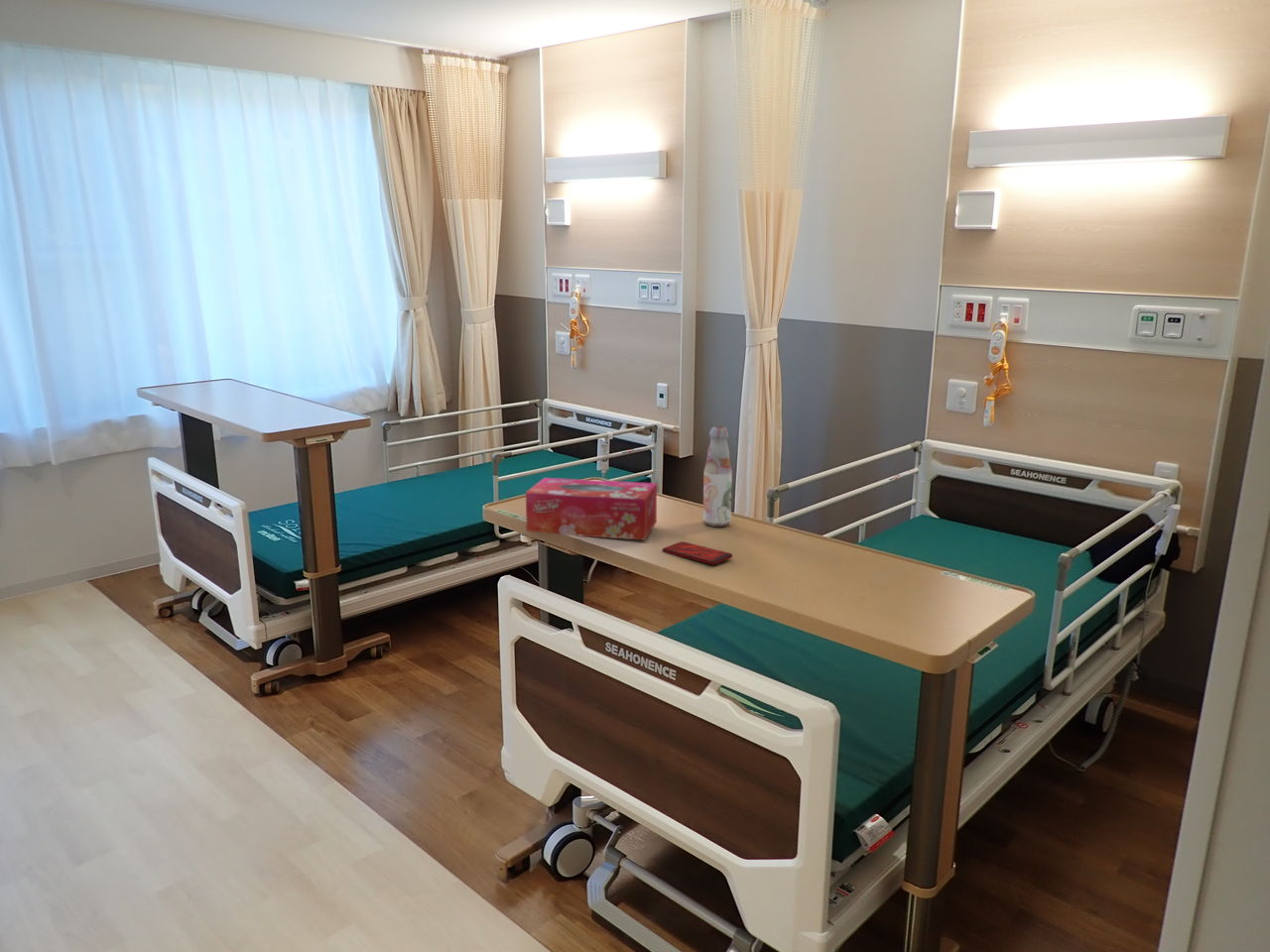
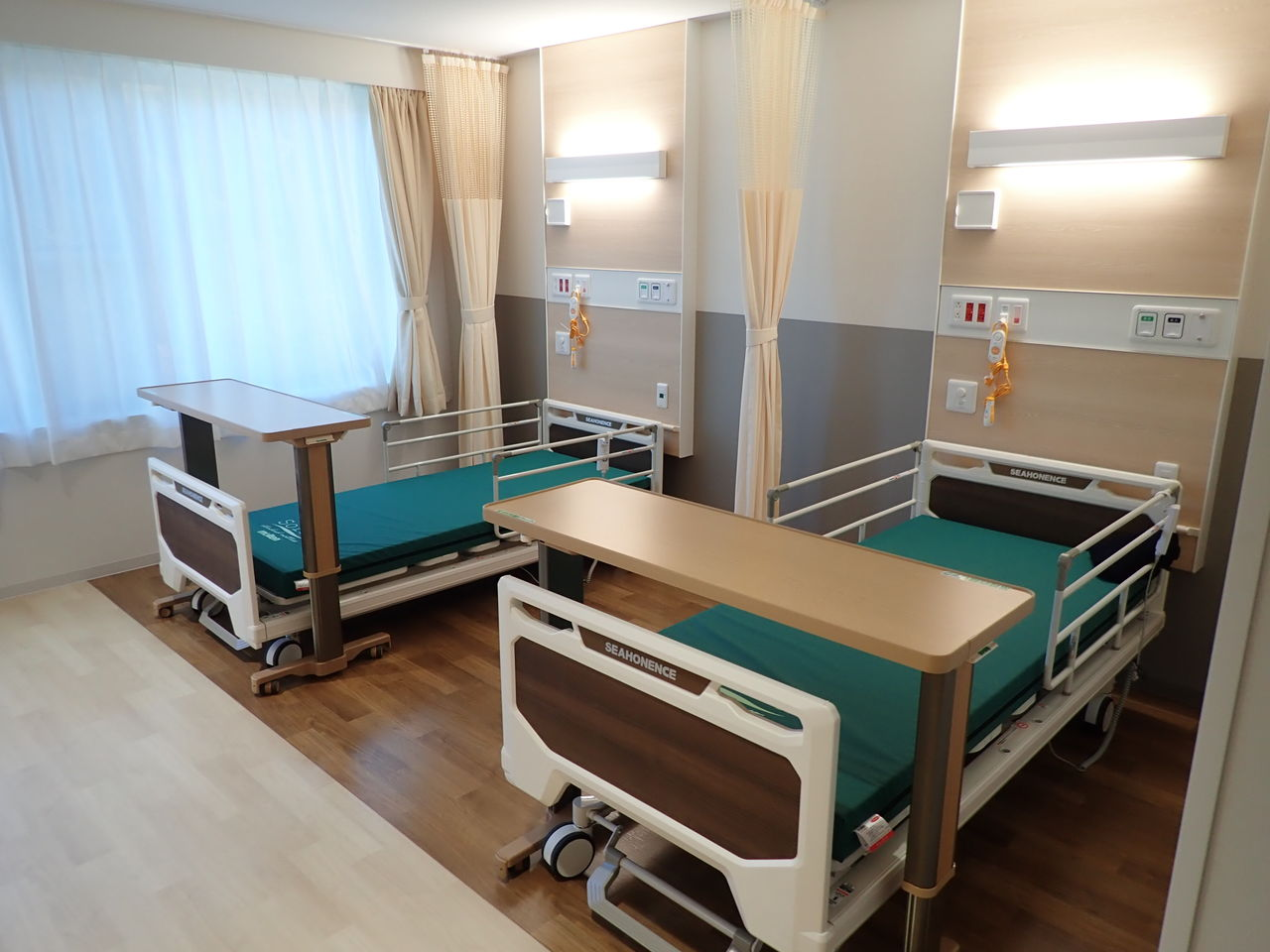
- bottle [702,425,733,528]
- tissue box [525,477,658,540]
- smartphone [662,540,733,565]
